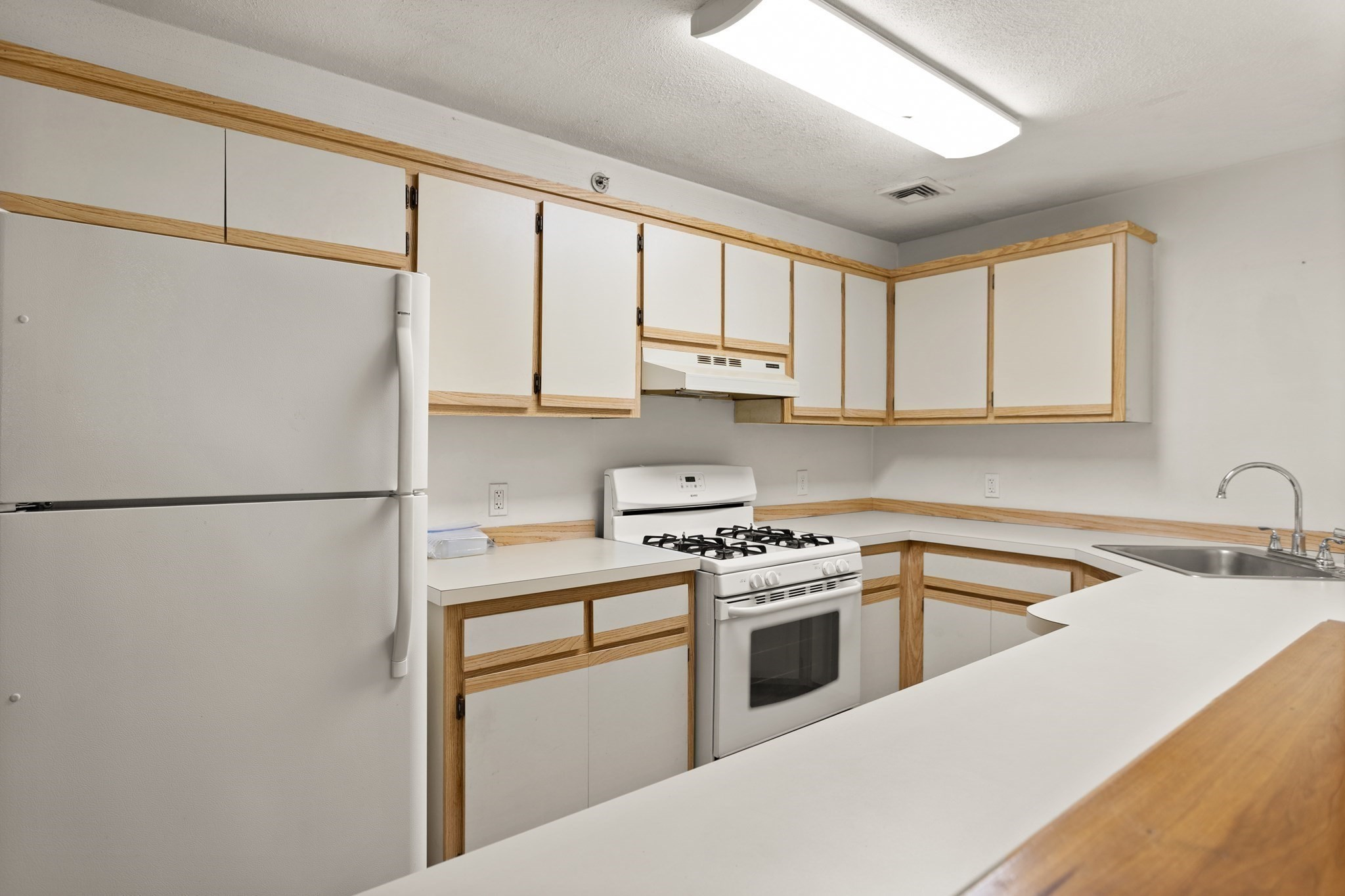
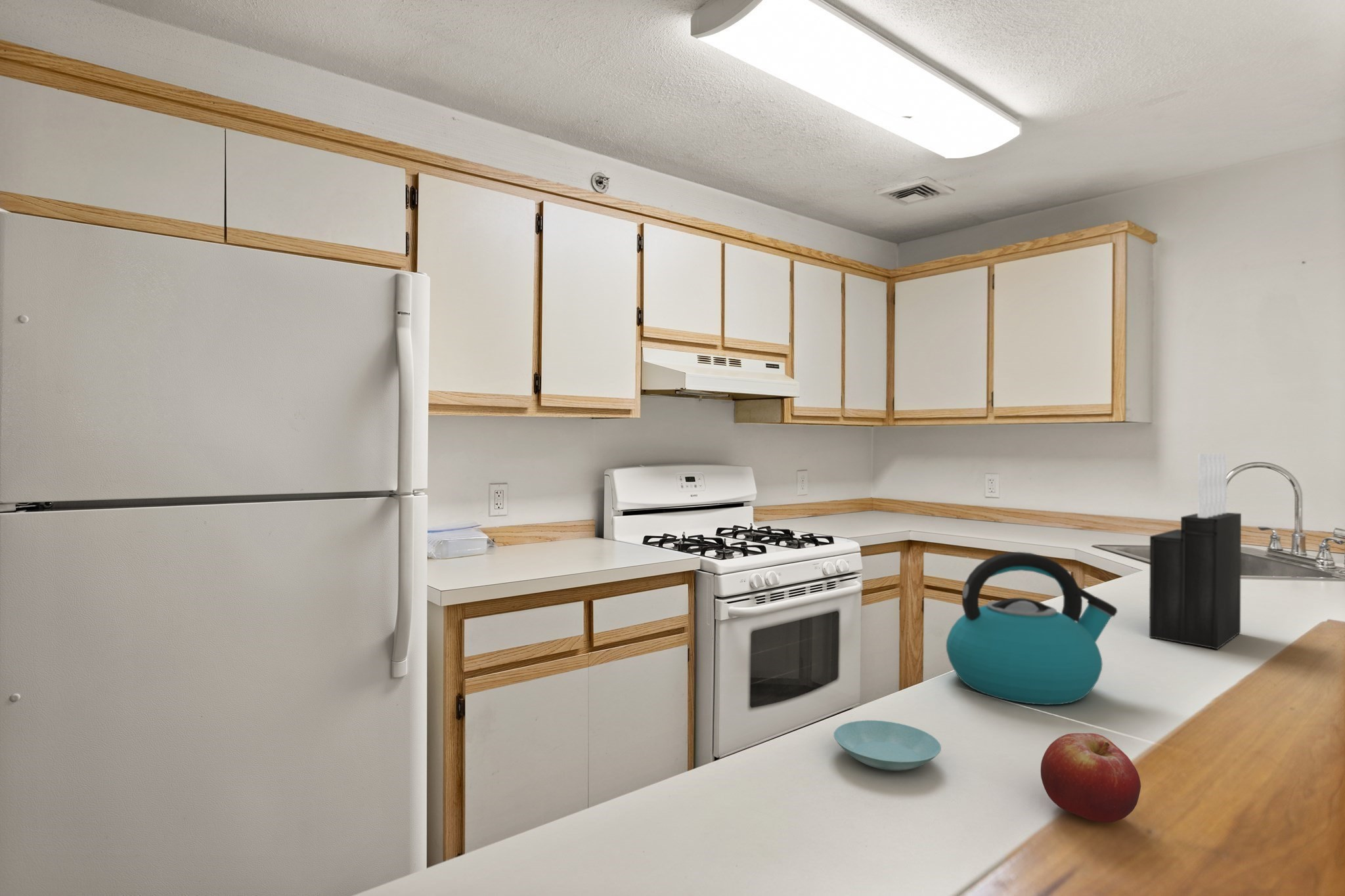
+ fruit [1040,733,1141,823]
+ saucer [833,719,942,771]
+ kettle [946,551,1118,706]
+ knife block [1149,452,1242,650]
